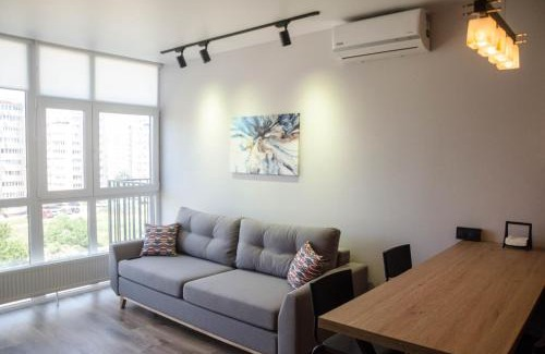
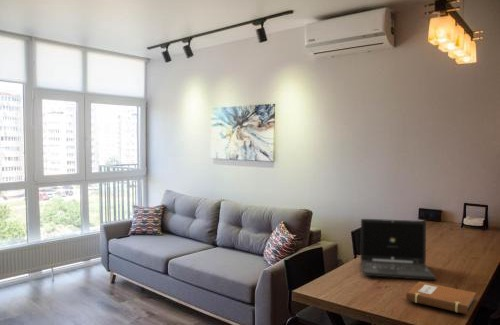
+ notebook [406,281,477,315]
+ laptop [360,218,437,281]
